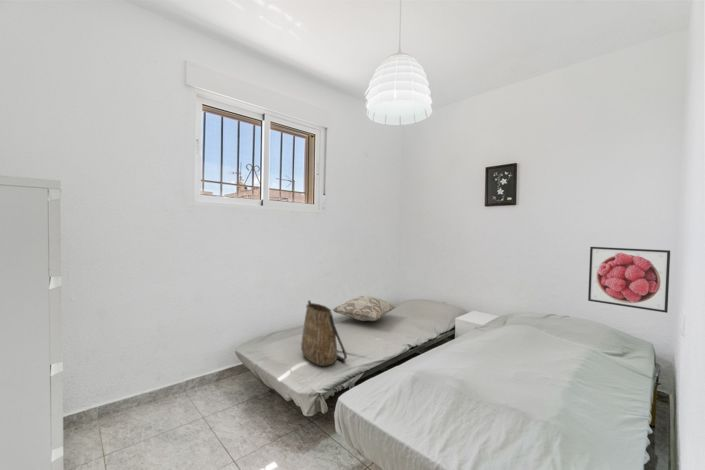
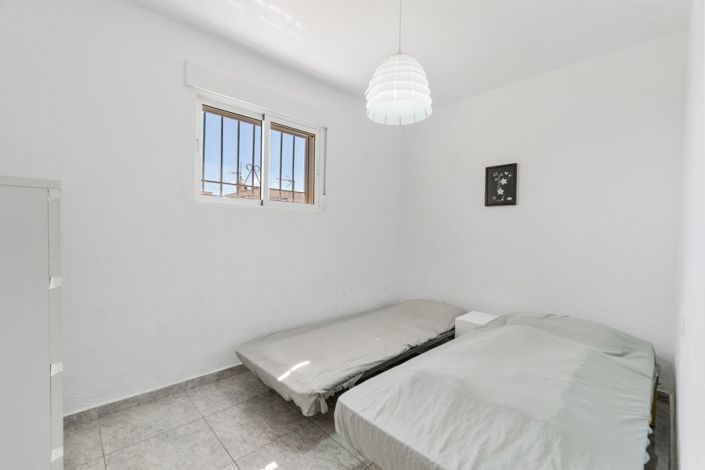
- tote bag [300,299,348,367]
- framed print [587,246,671,314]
- decorative pillow [332,295,398,322]
